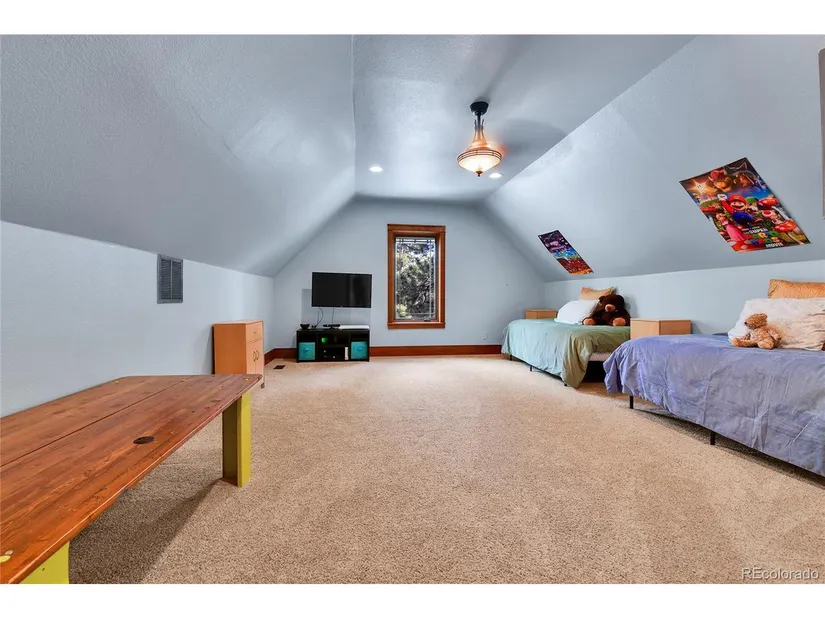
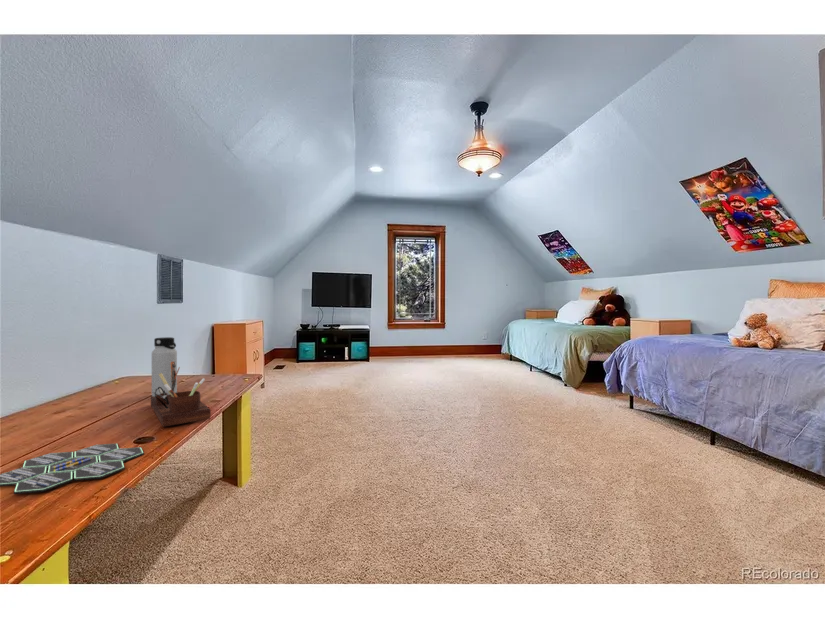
+ desk organizer [150,362,212,428]
+ board game [0,442,145,495]
+ water bottle [151,336,178,397]
